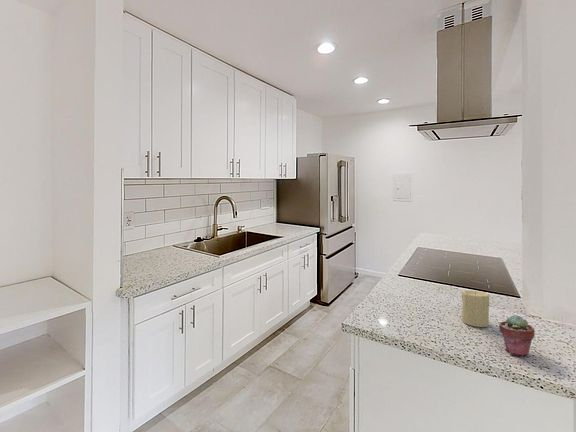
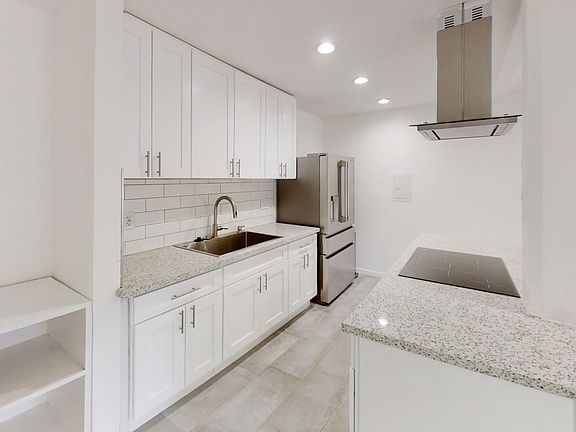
- candle [461,290,490,328]
- potted succulent [498,314,536,357]
